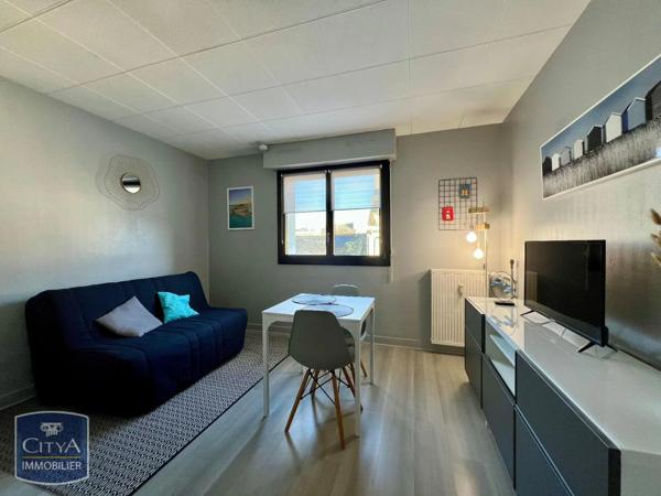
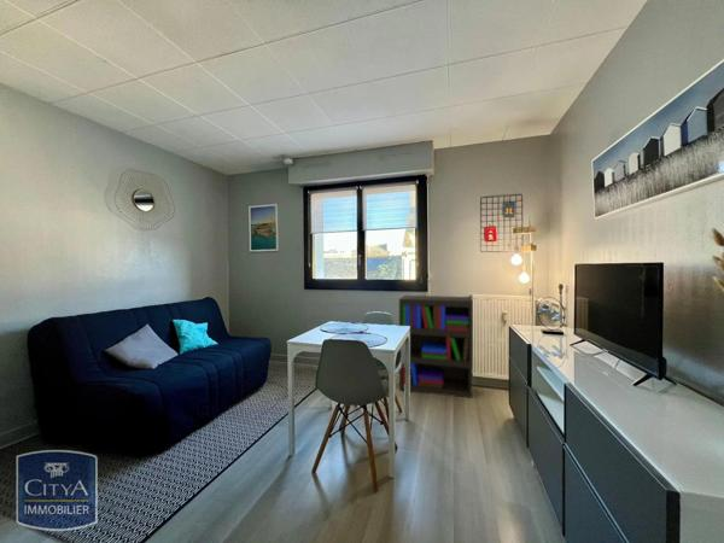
+ bookshelf [398,294,473,399]
